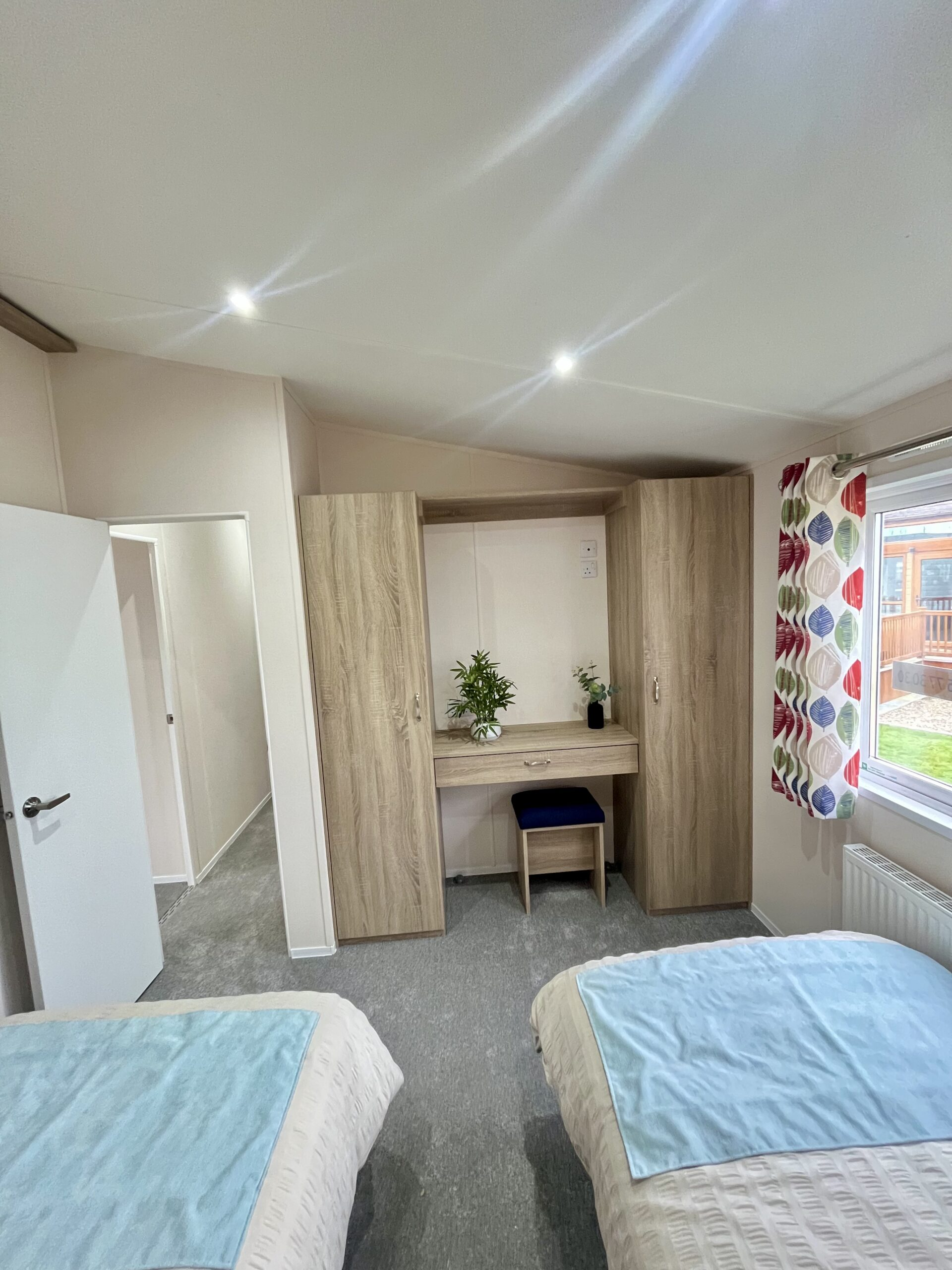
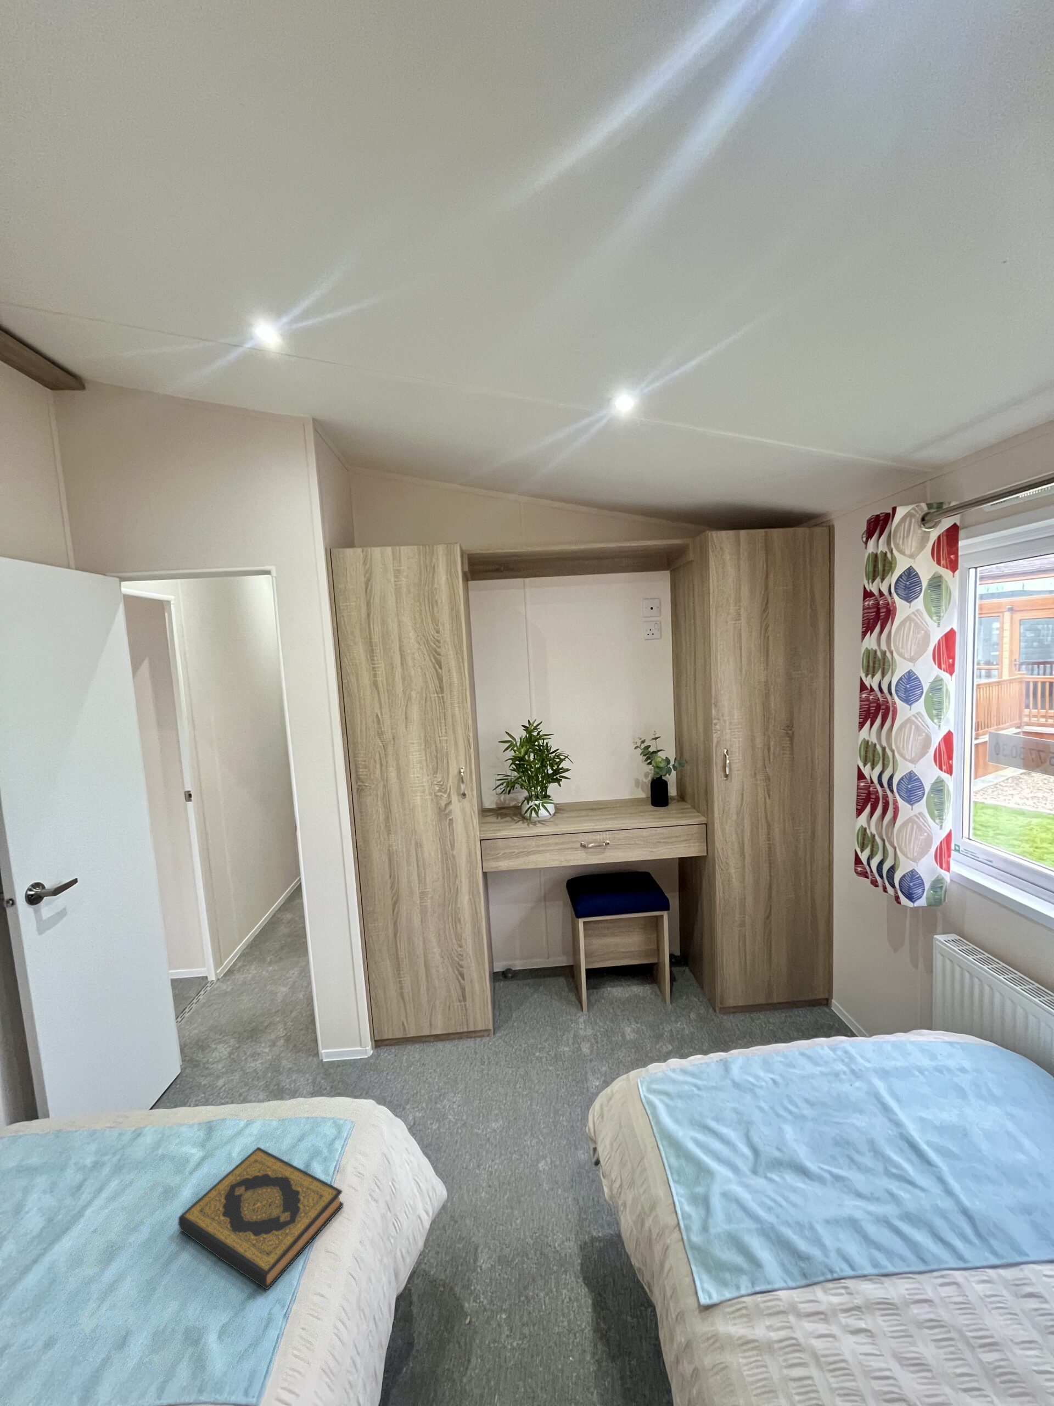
+ hardback book [178,1146,344,1291]
